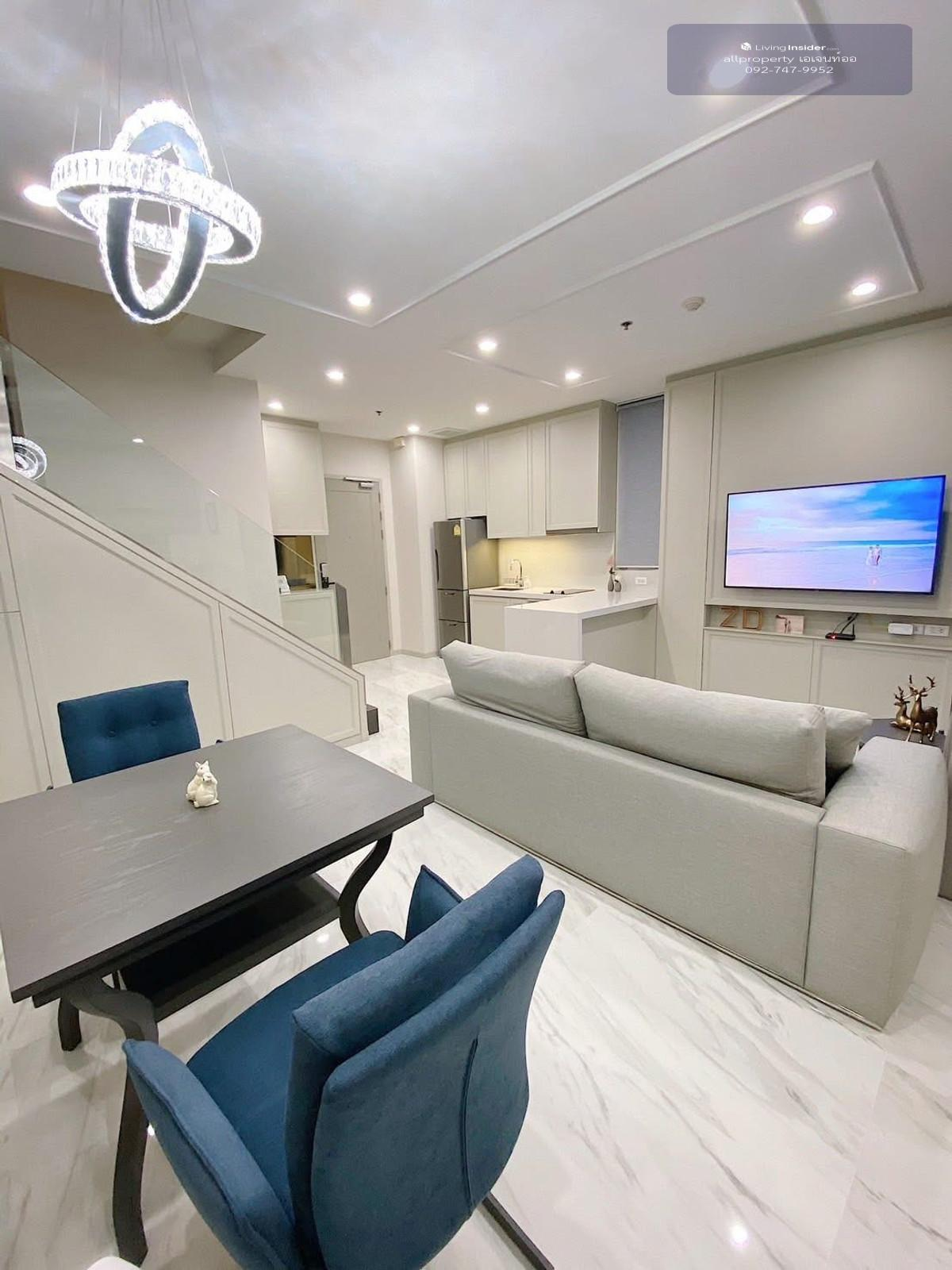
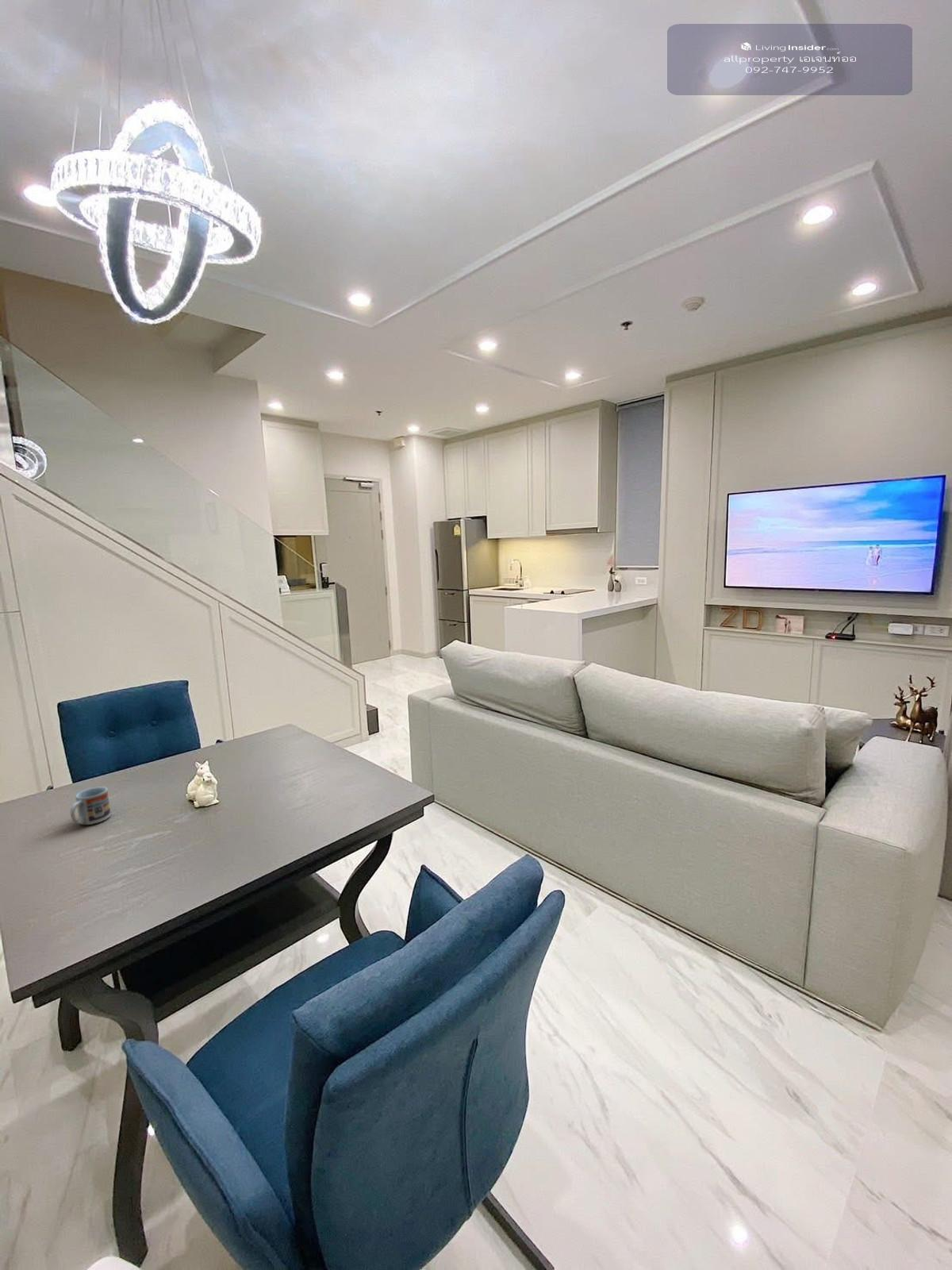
+ cup [70,786,112,825]
